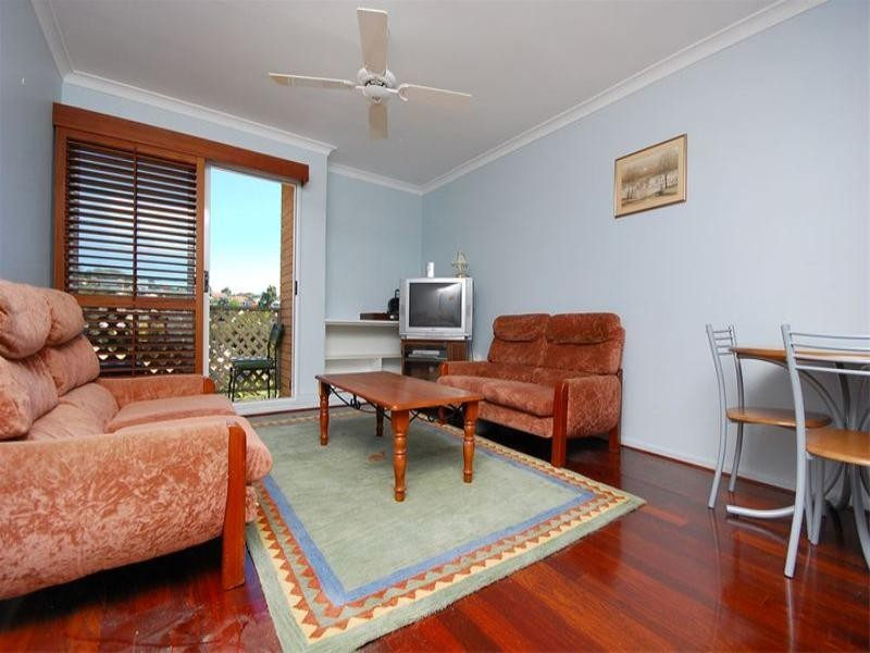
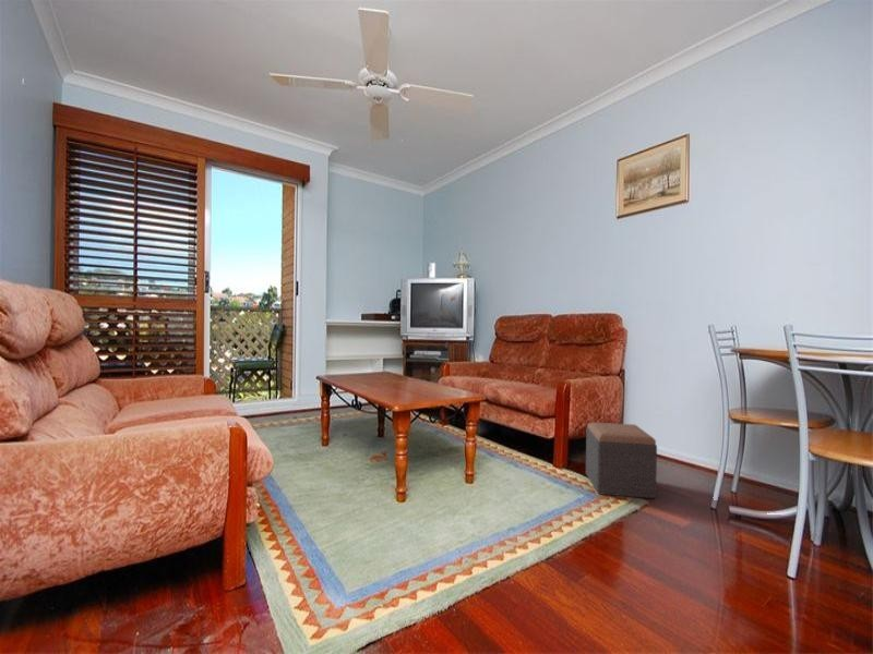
+ footstool [585,421,658,499]
